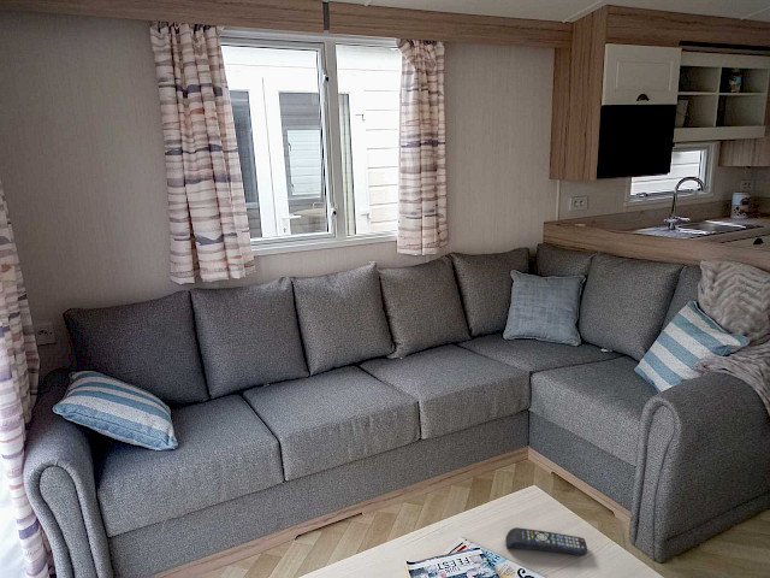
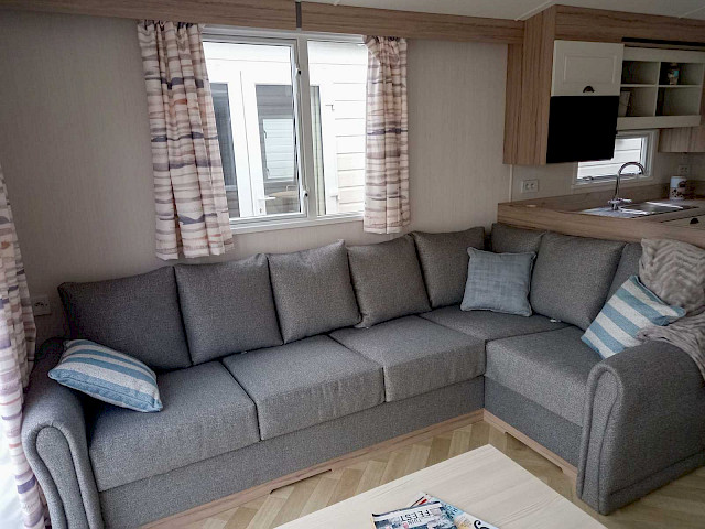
- remote control [505,526,588,558]
